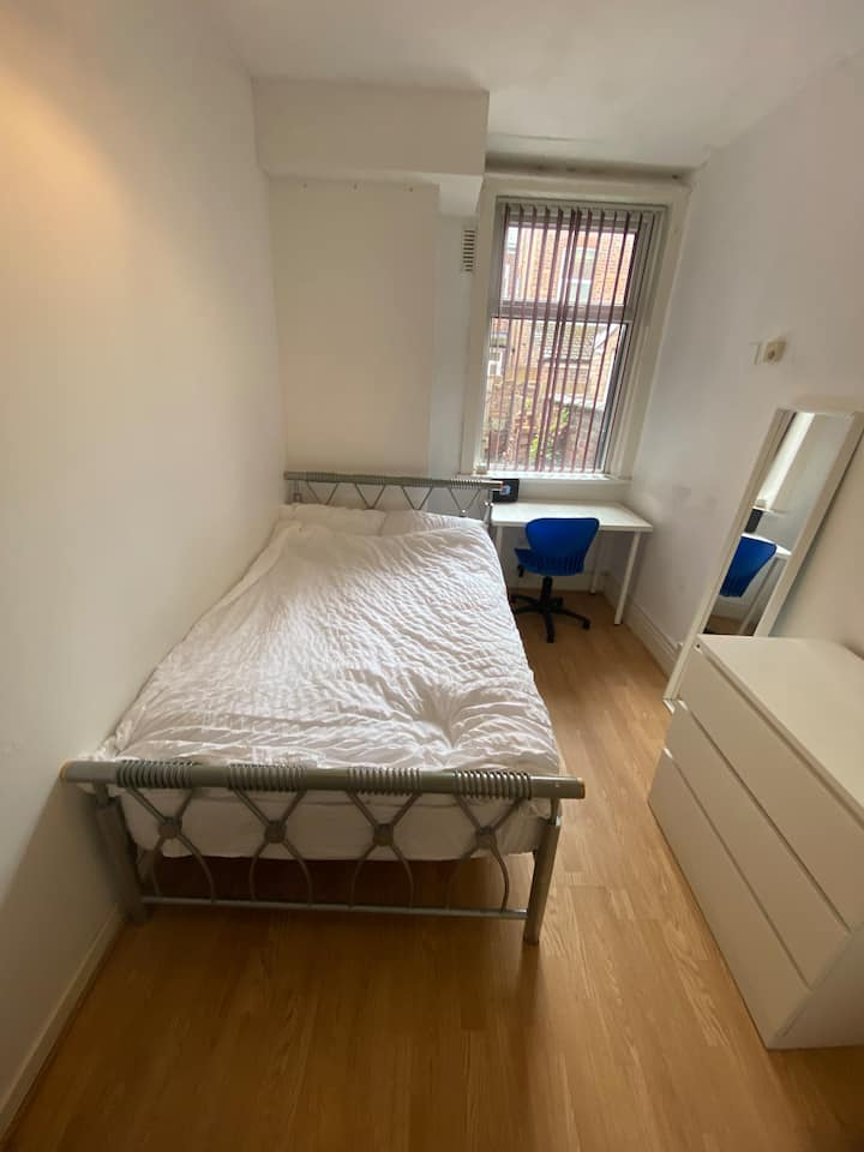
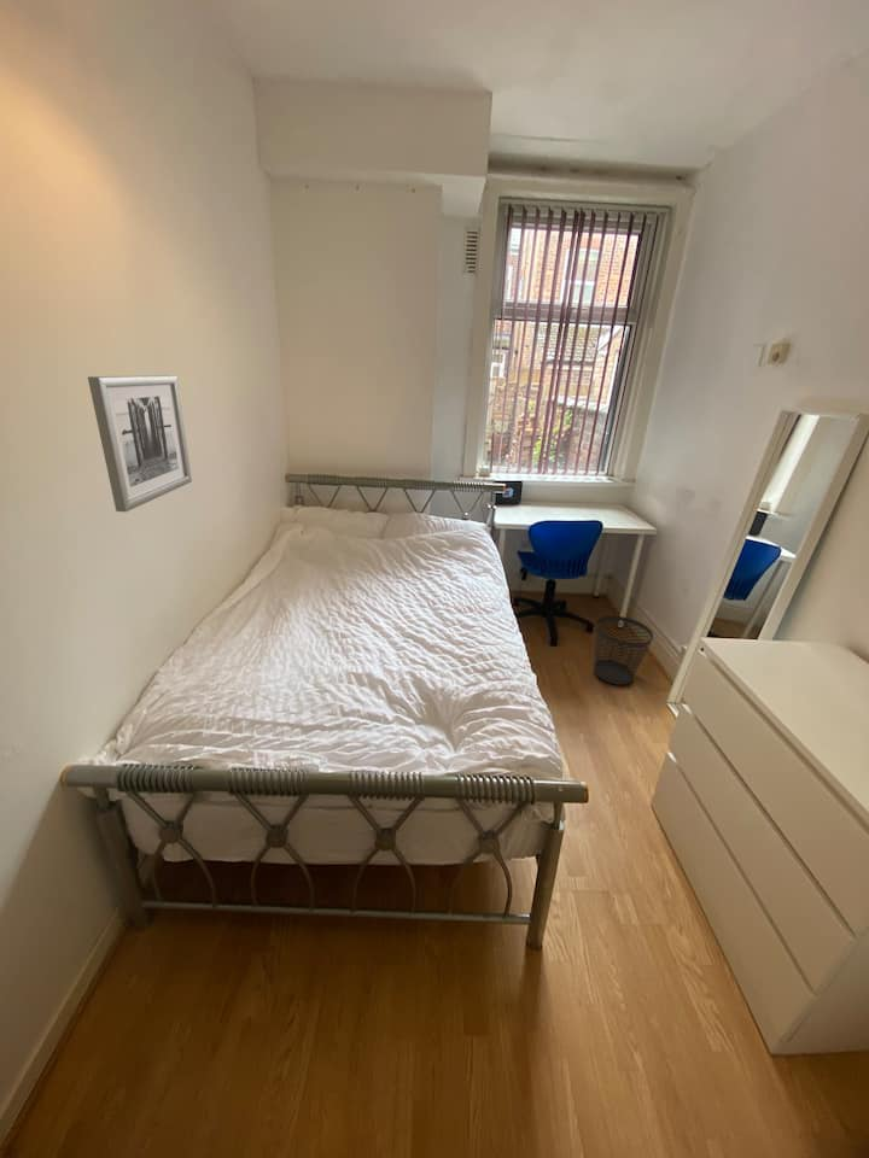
+ wall art [87,374,193,513]
+ wastebasket [593,615,654,686]
